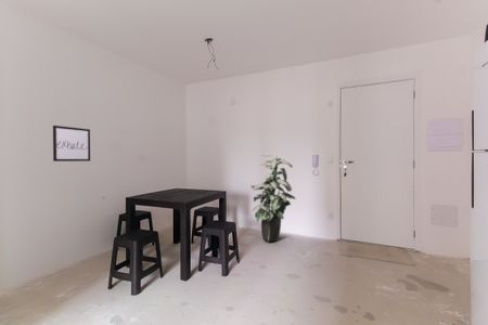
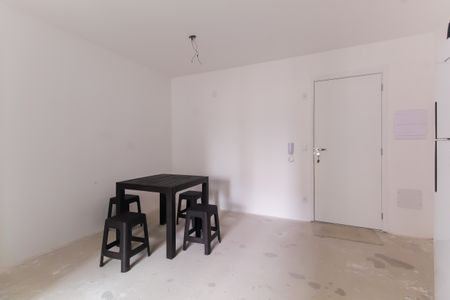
- wall art [52,125,91,162]
- indoor plant [249,153,297,243]
